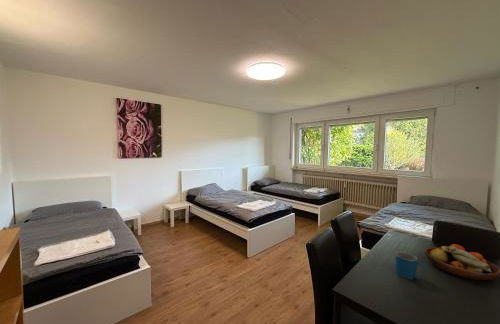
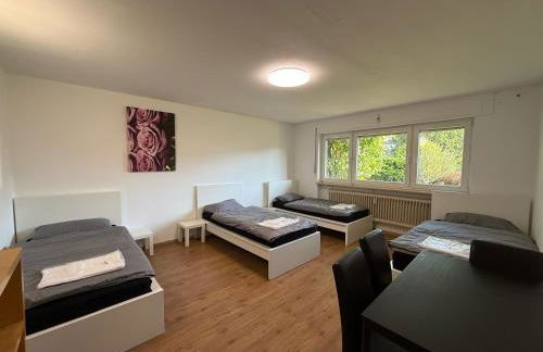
- fruit bowl [424,243,500,281]
- mug [395,251,426,280]
